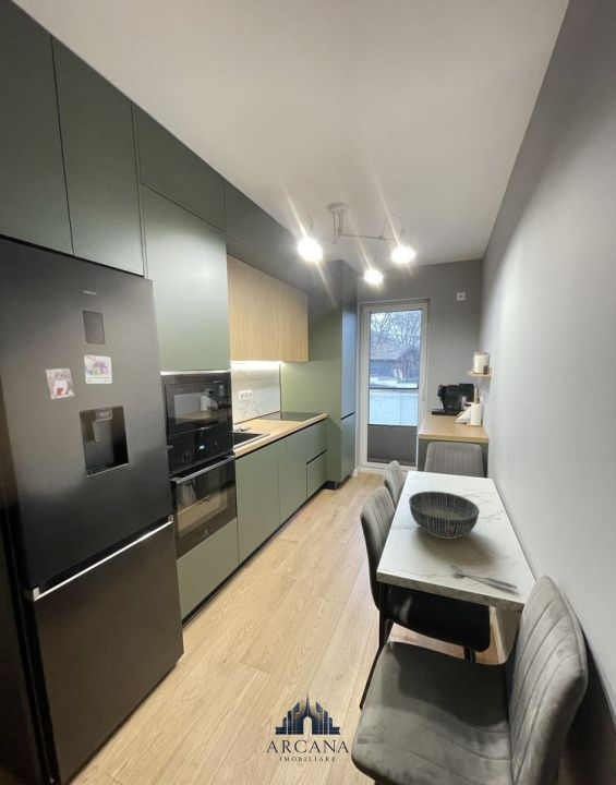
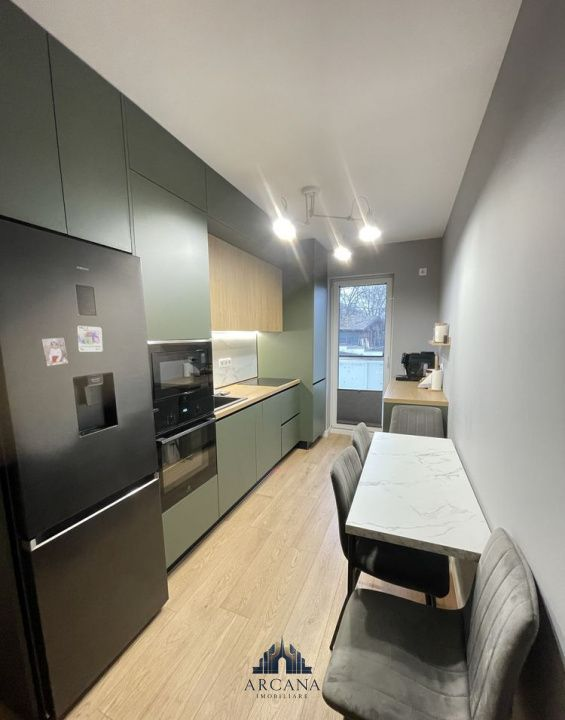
- bowl [408,491,481,540]
- spoon [448,563,518,590]
